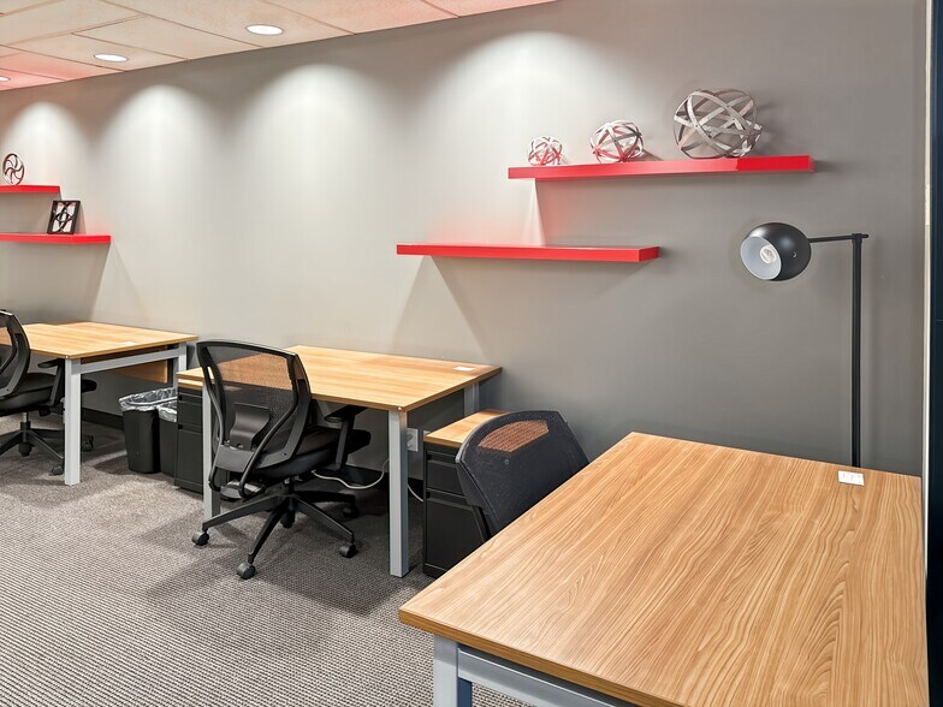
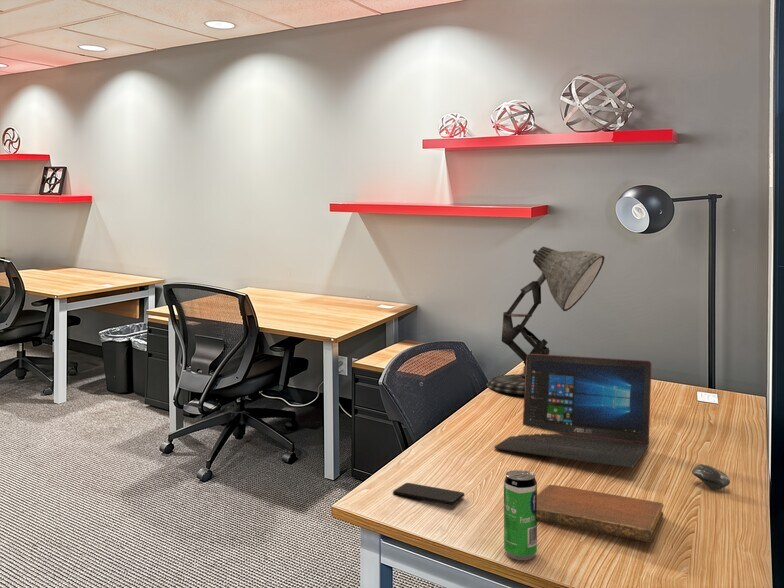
+ notebook [537,484,665,543]
+ laptop [493,353,652,469]
+ smartphone [392,482,465,506]
+ desk lamp [486,246,605,395]
+ beverage can [503,469,538,561]
+ computer mouse [691,463,731,491]
